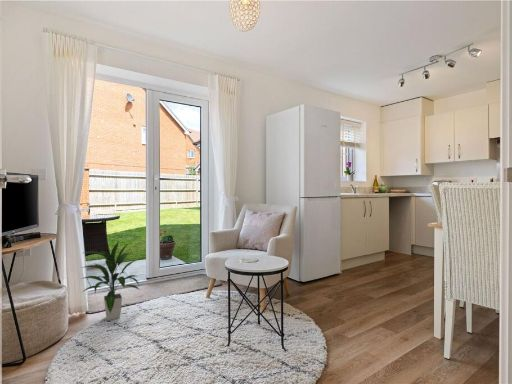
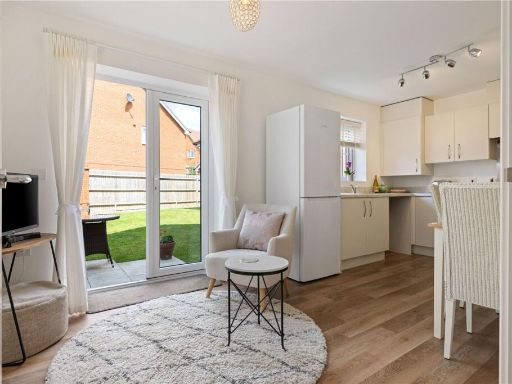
- indoor plant [80,240,140,321]
